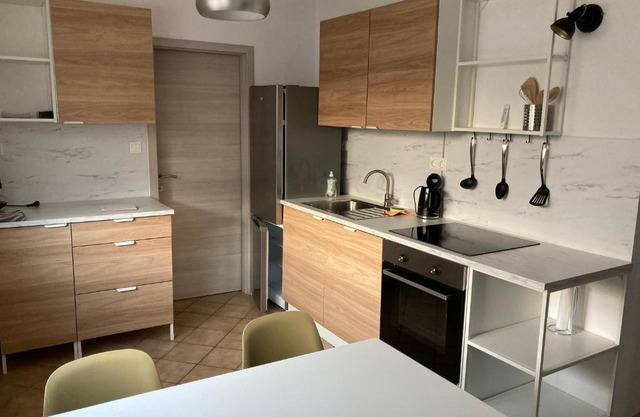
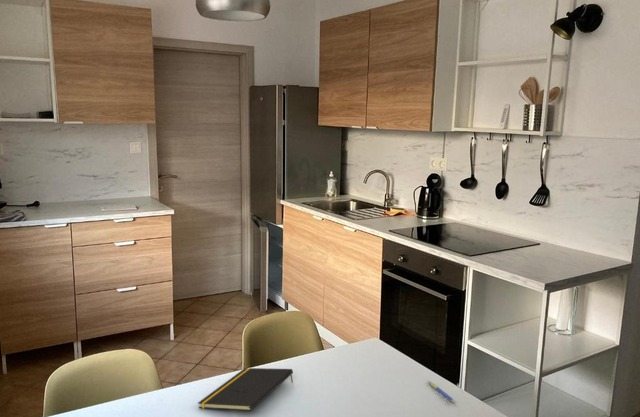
+ pen [427,380,457,405]
+ notepad [197,367,294,412]
